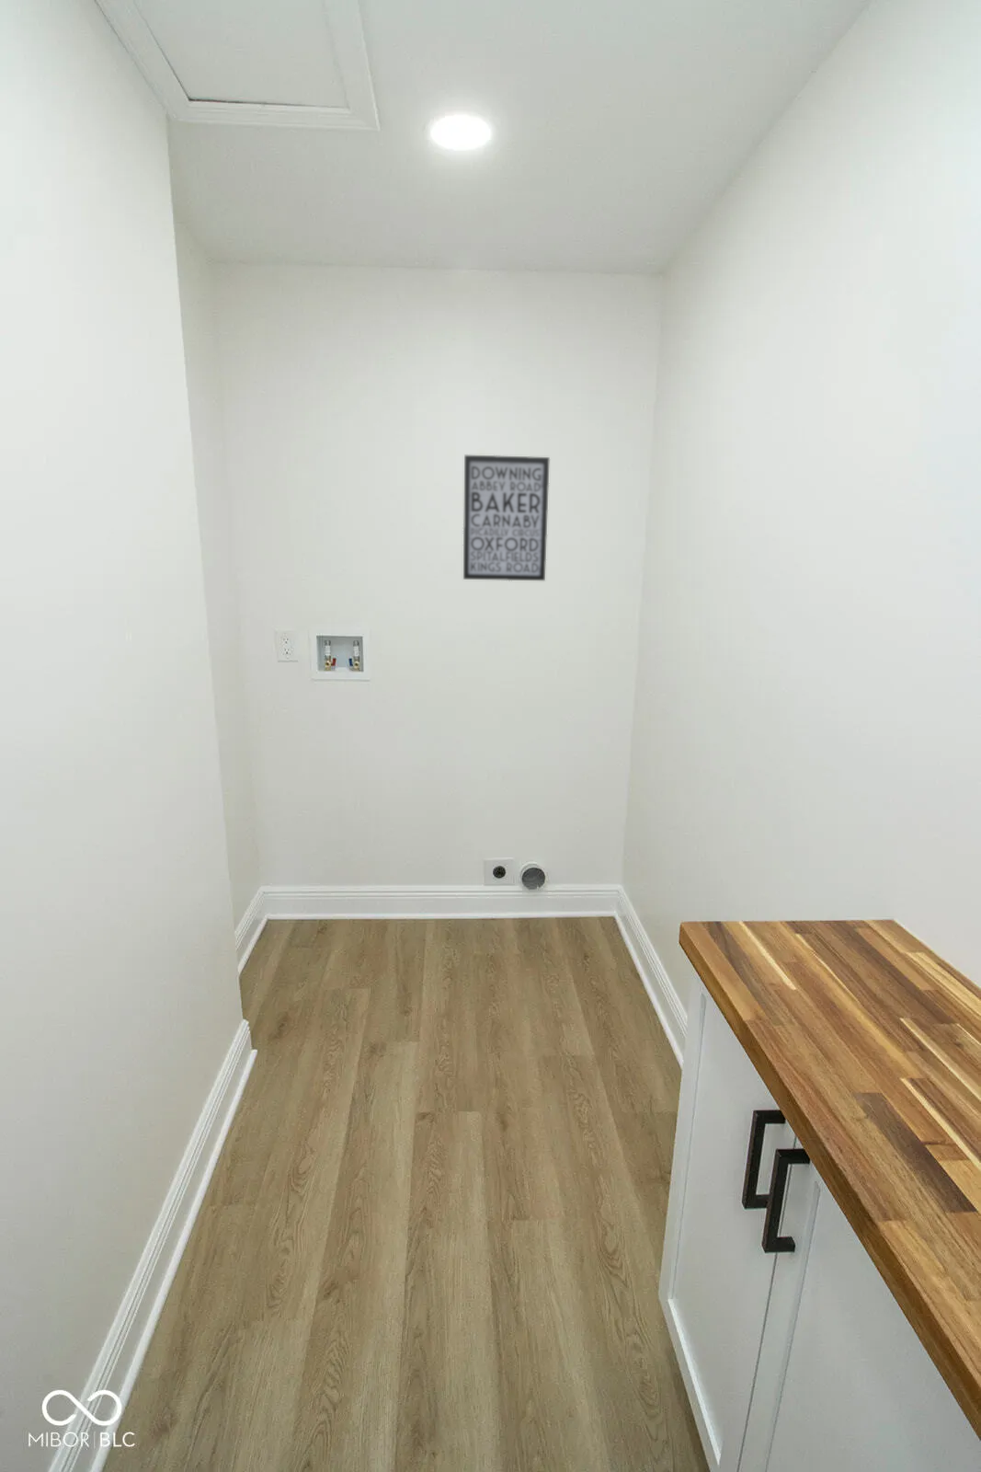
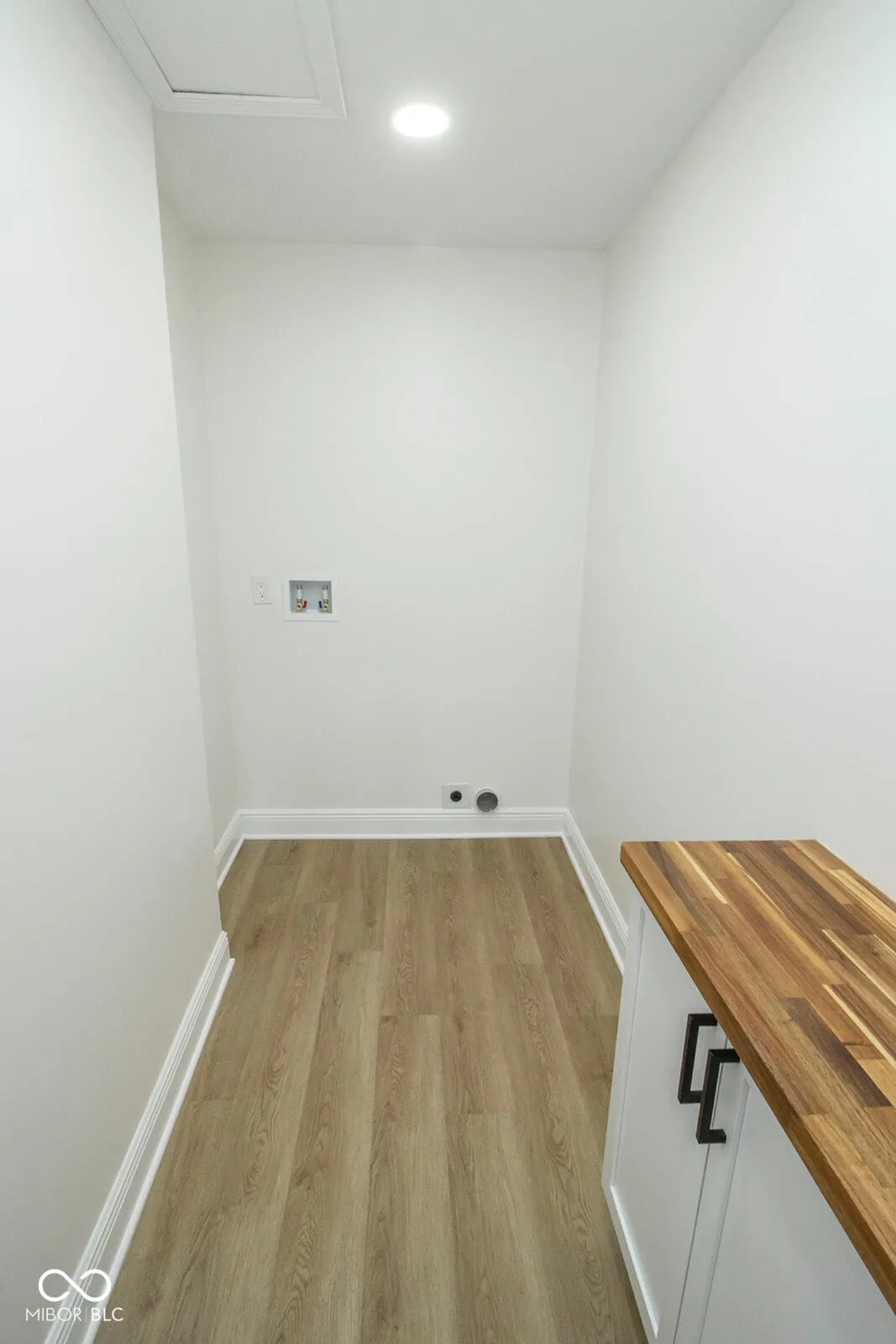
- wall art [462,455,551,582]
